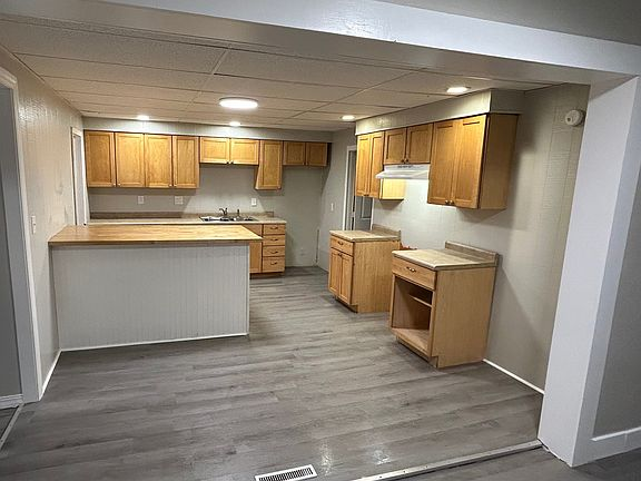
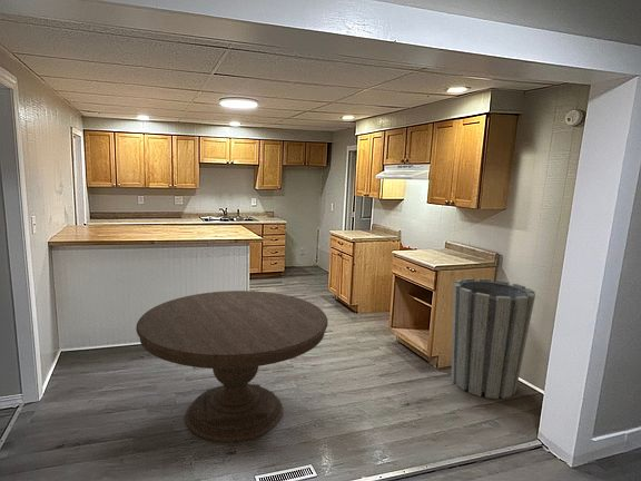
+ trash can [450,277,536,400]
+ dining table [135,289,329,443]
